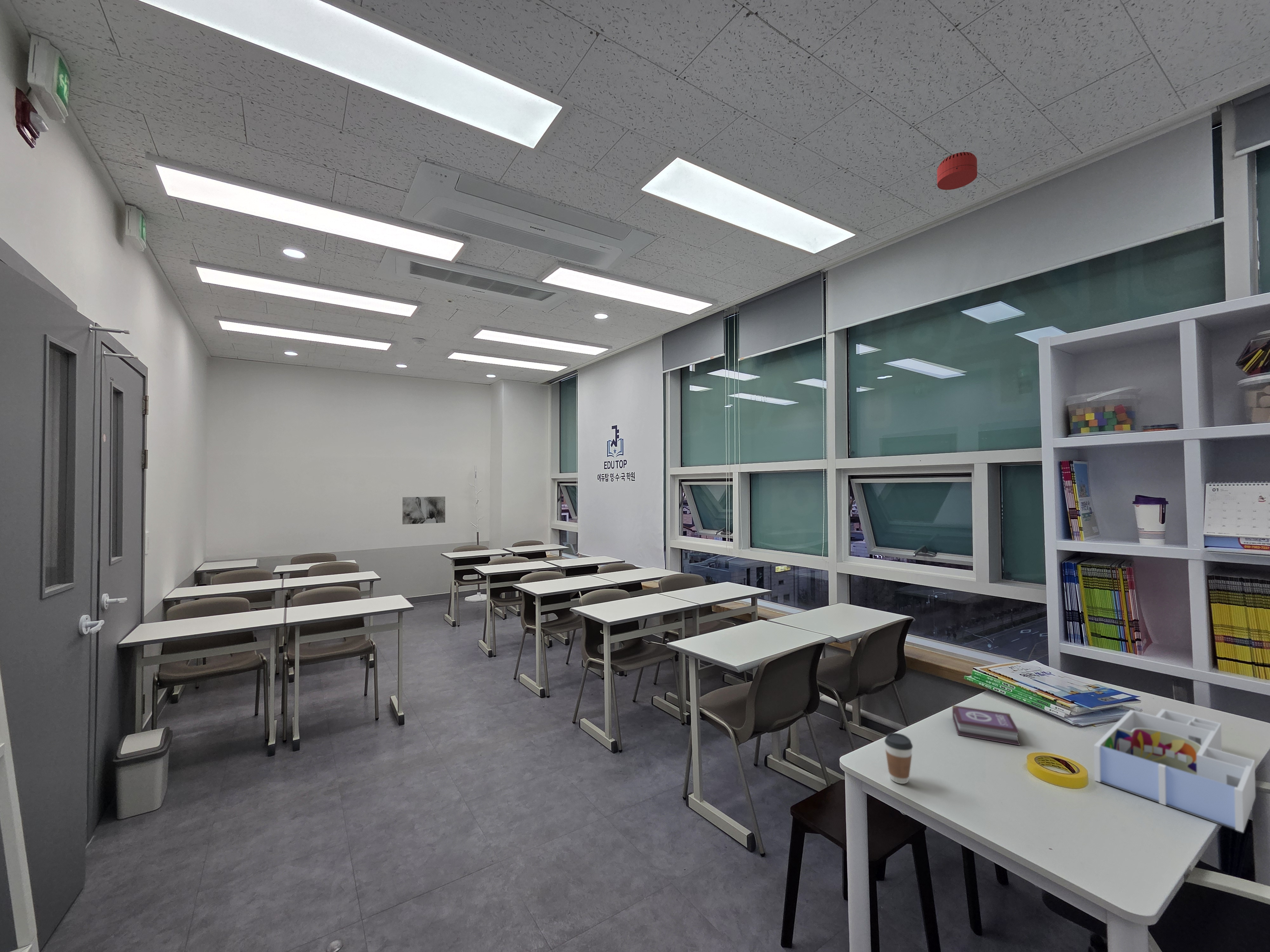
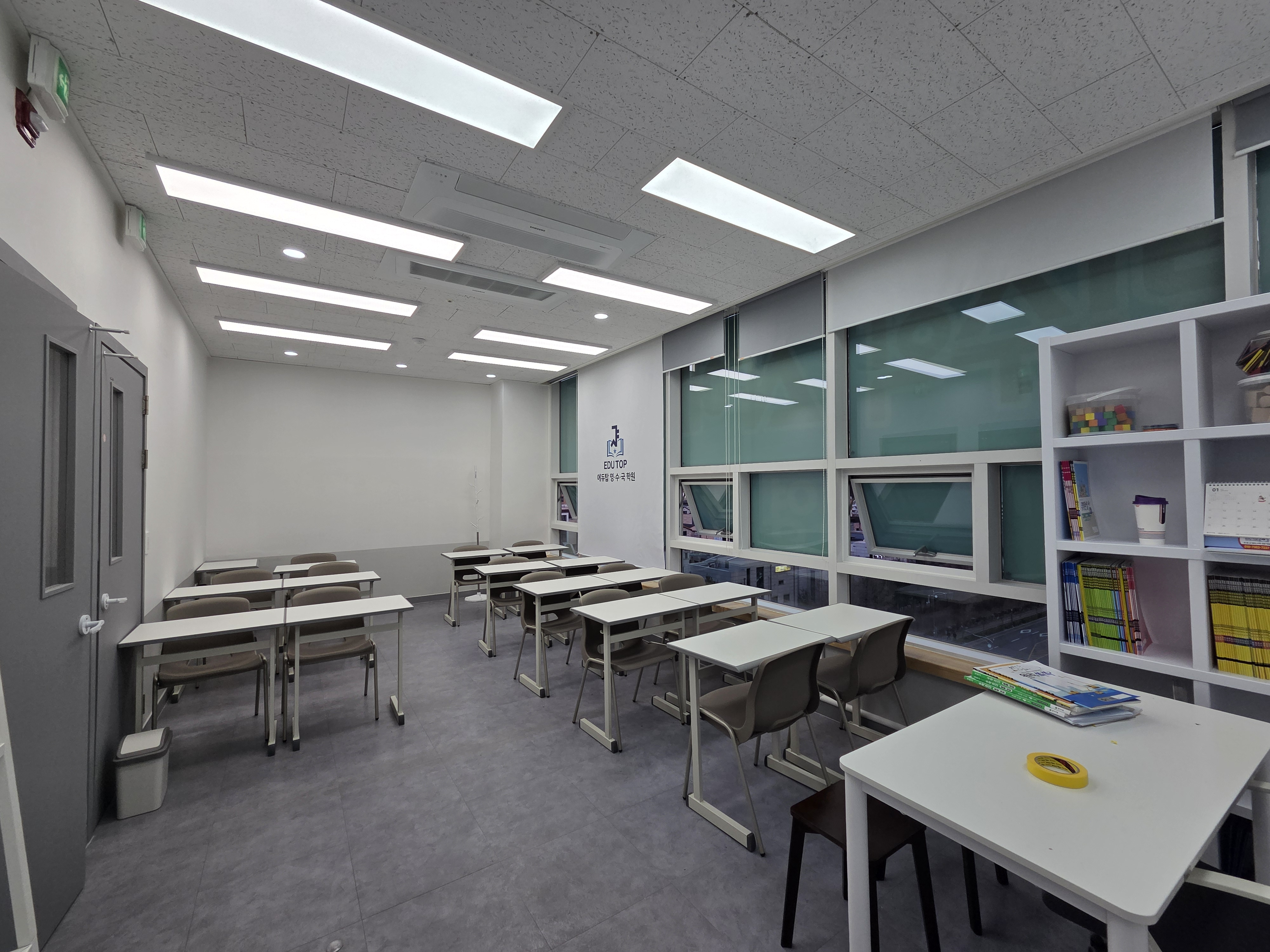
- smoke detector [937,152,978,190]
- wall art [402,496,445,525]
- book [952,705,1020,746]
- desk organizer [1093,708,1256,833]
- coffee cup [884,733,913,784]
